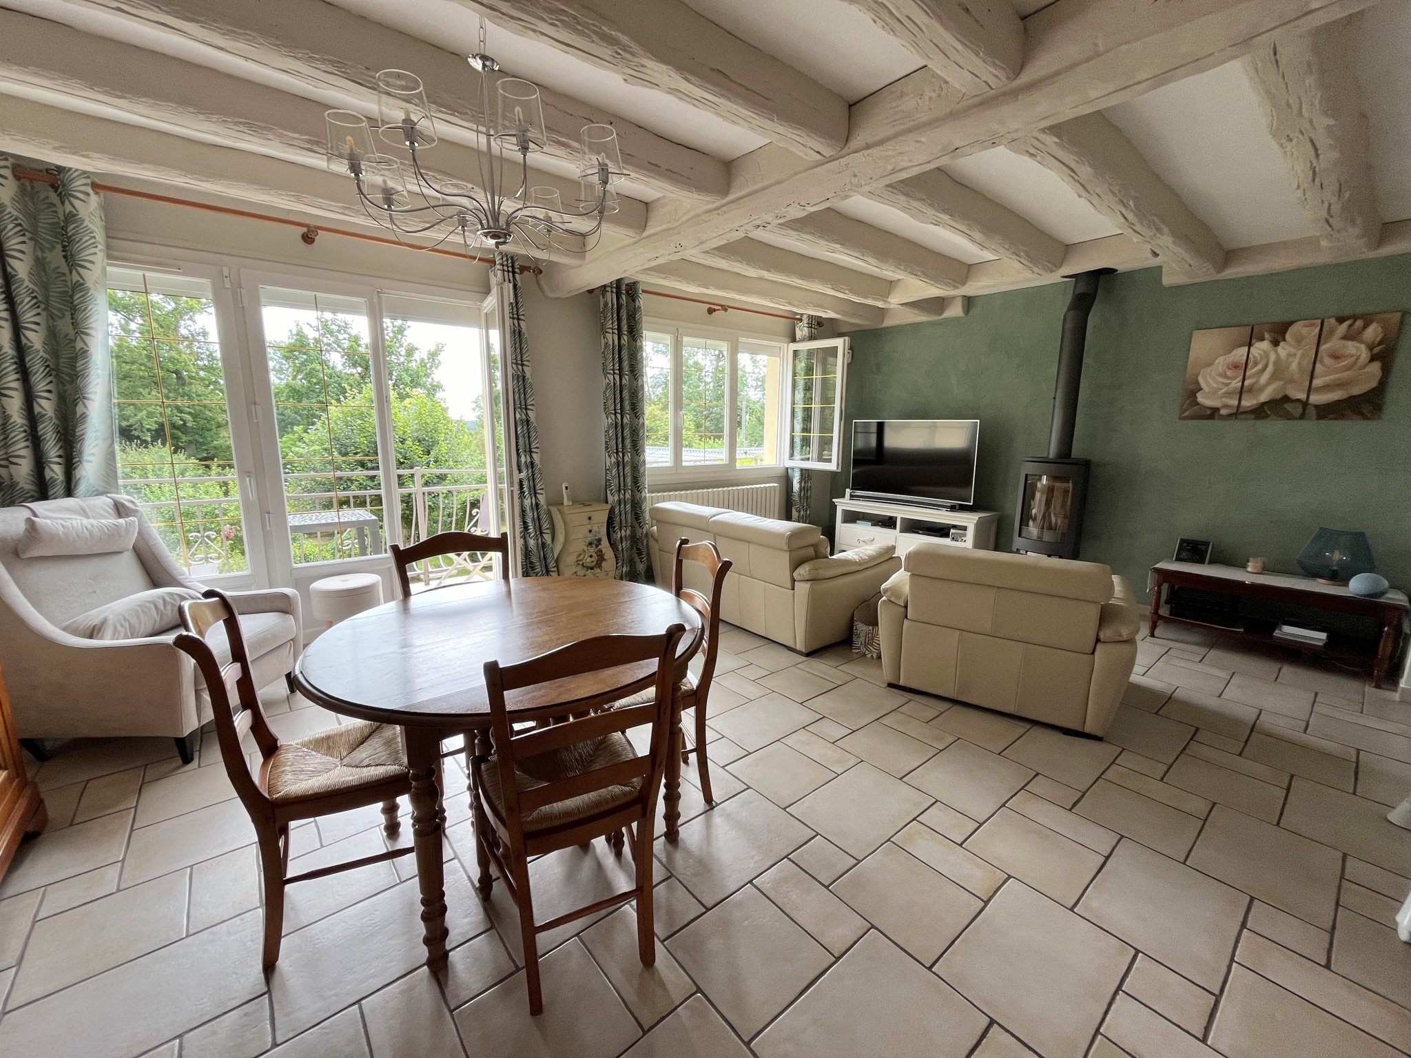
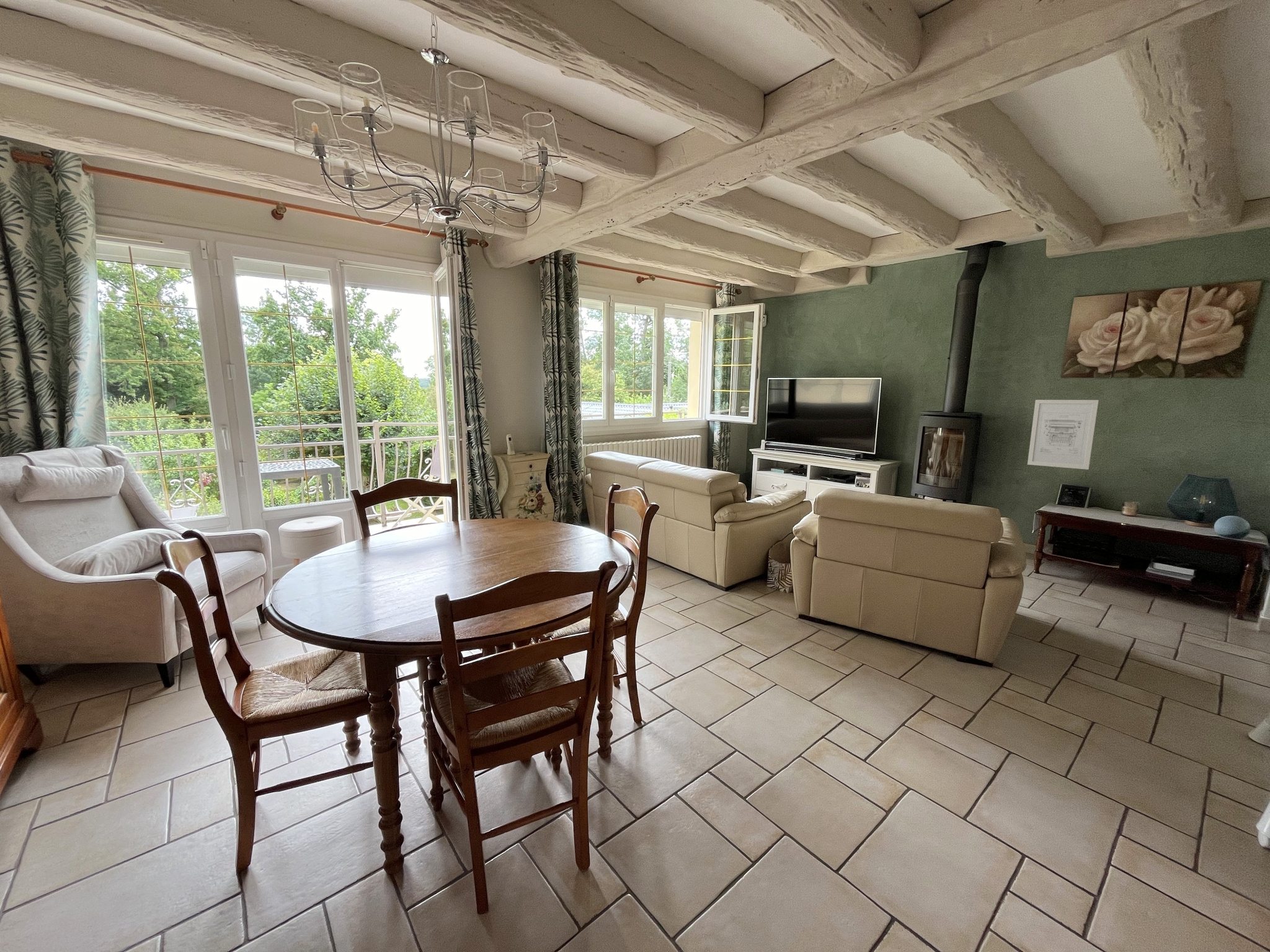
+ wall art [1027,399,1099,470]
